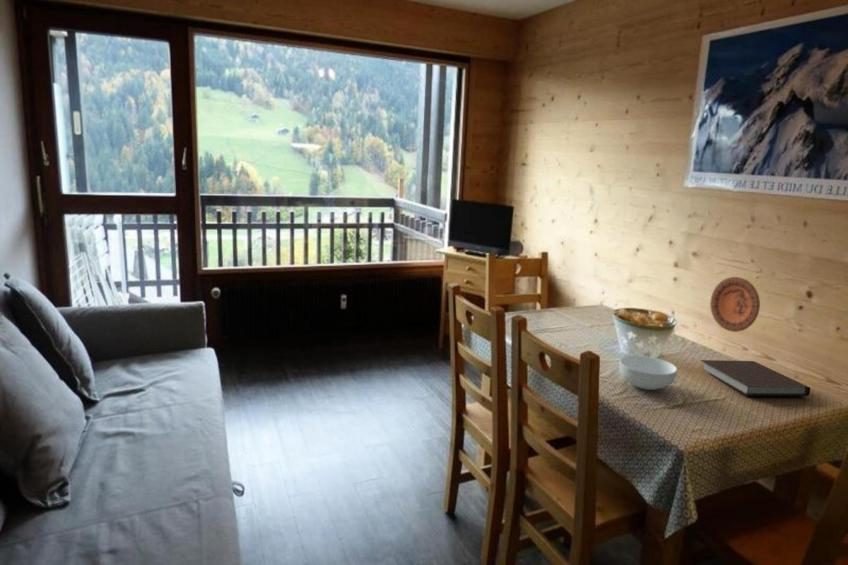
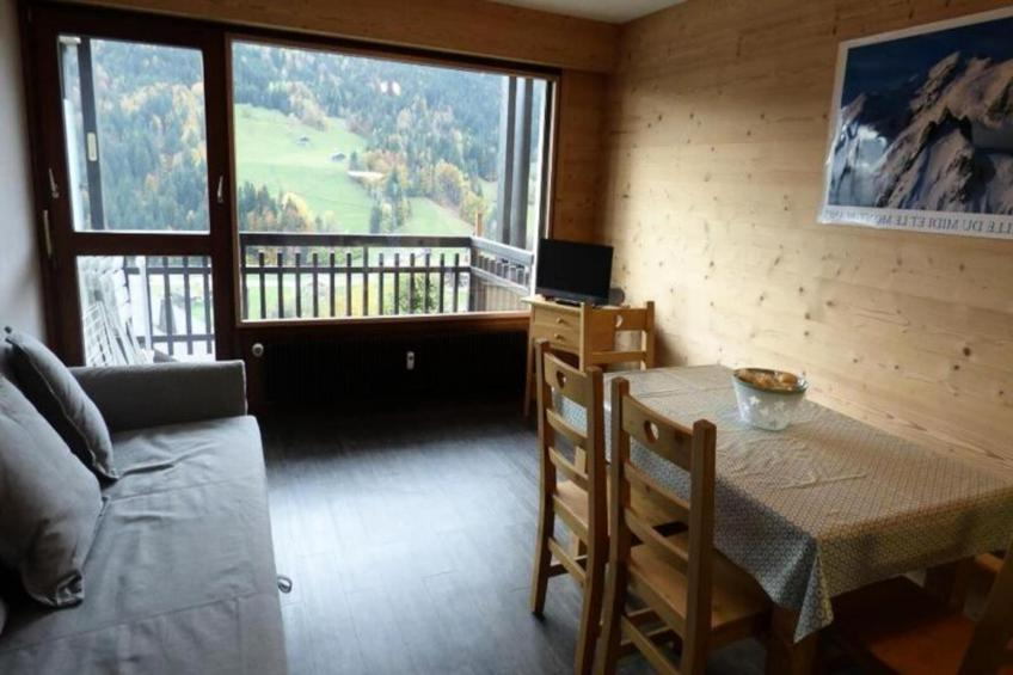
- cereal bowl [618,355,678,391]
- notebook [699,359,811,397]
- decorative plate [709,276,761,333]
